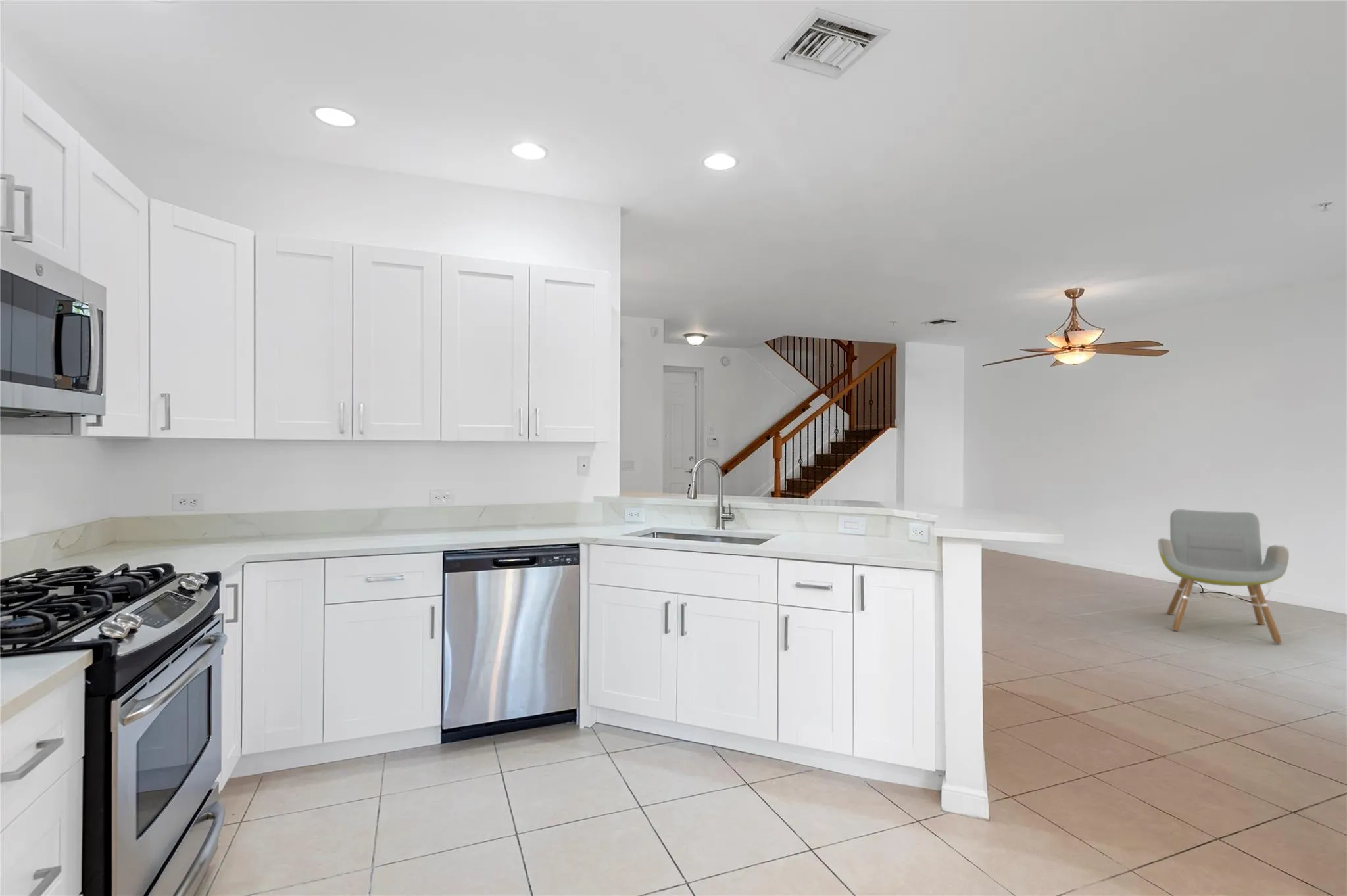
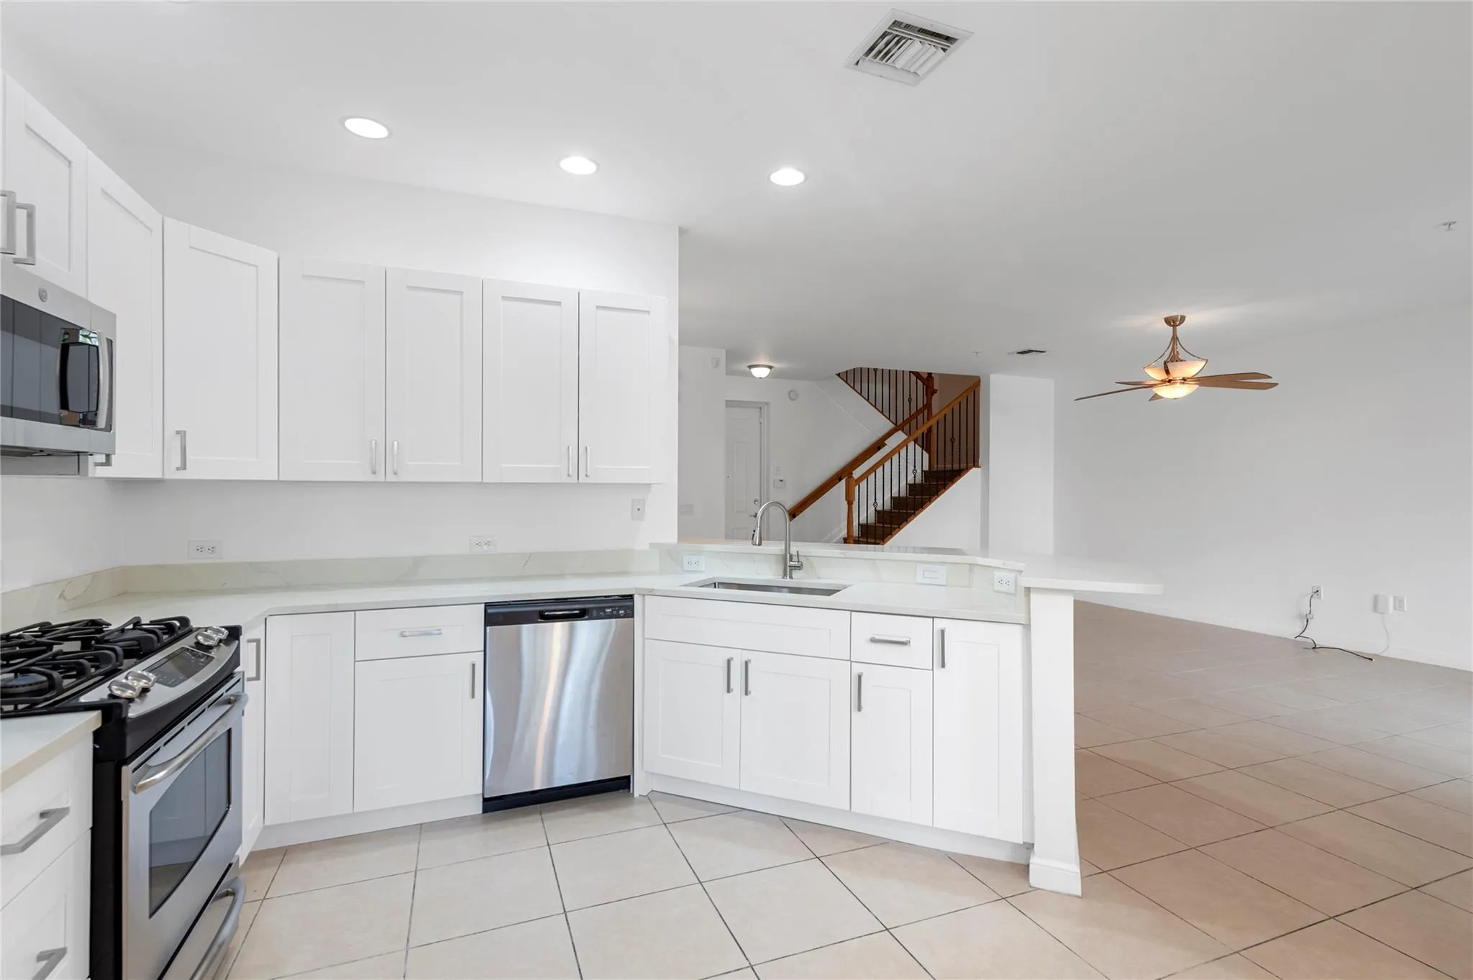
- armchair [1157,509,1290,644]
